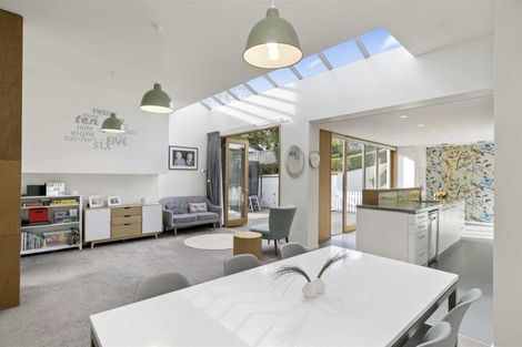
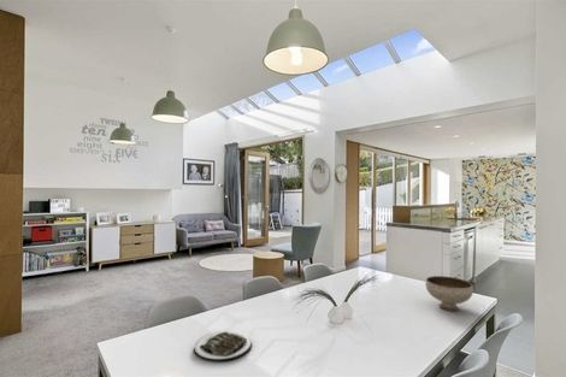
+ bowl [424,275,474,312]
+ plate [193,329,253,363]
